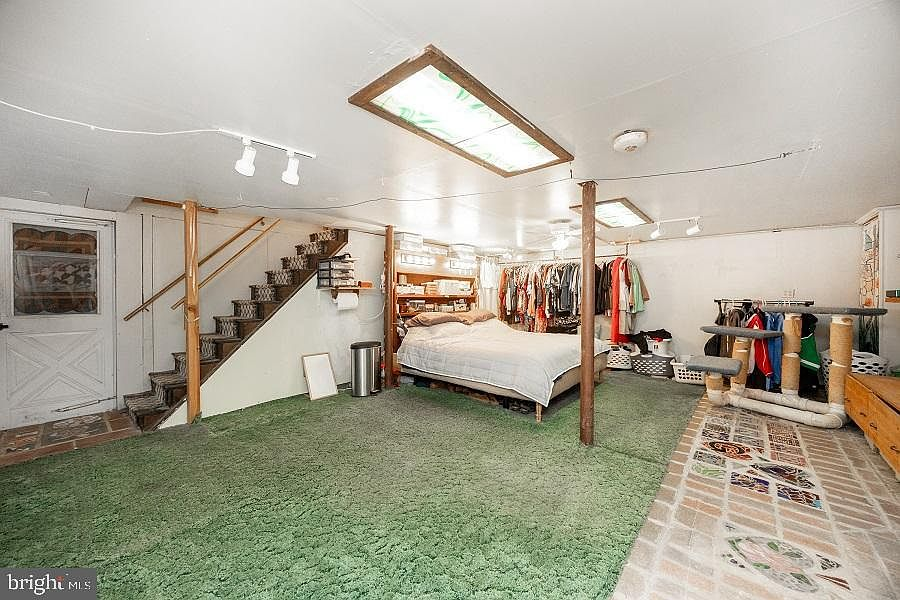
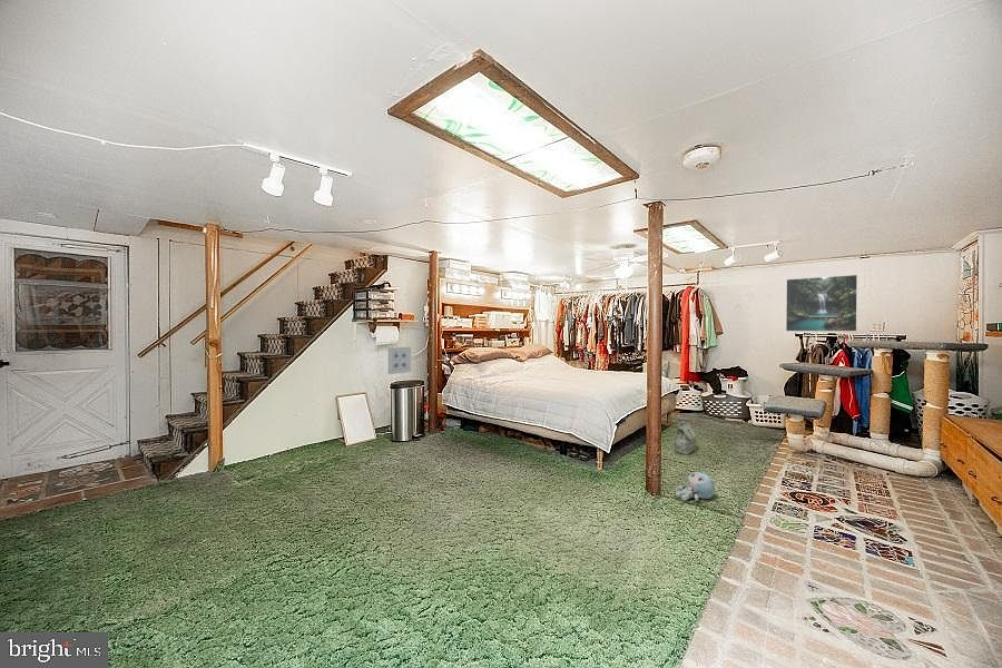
+ wall art [387,346,412,375]
+ bag [674,424,697,456]
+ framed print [785,274,858,333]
+ plush toy [675,471,716,502]
